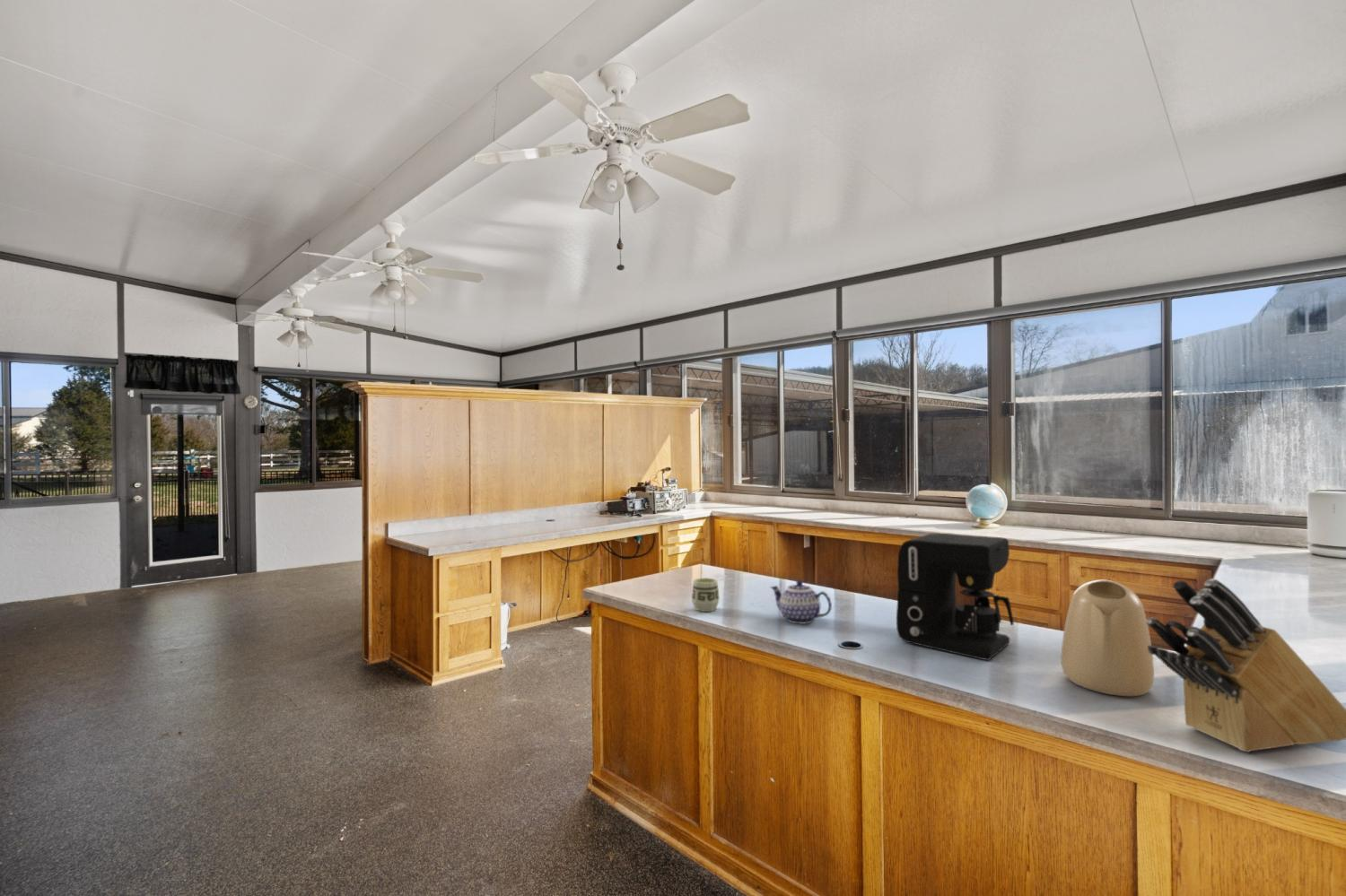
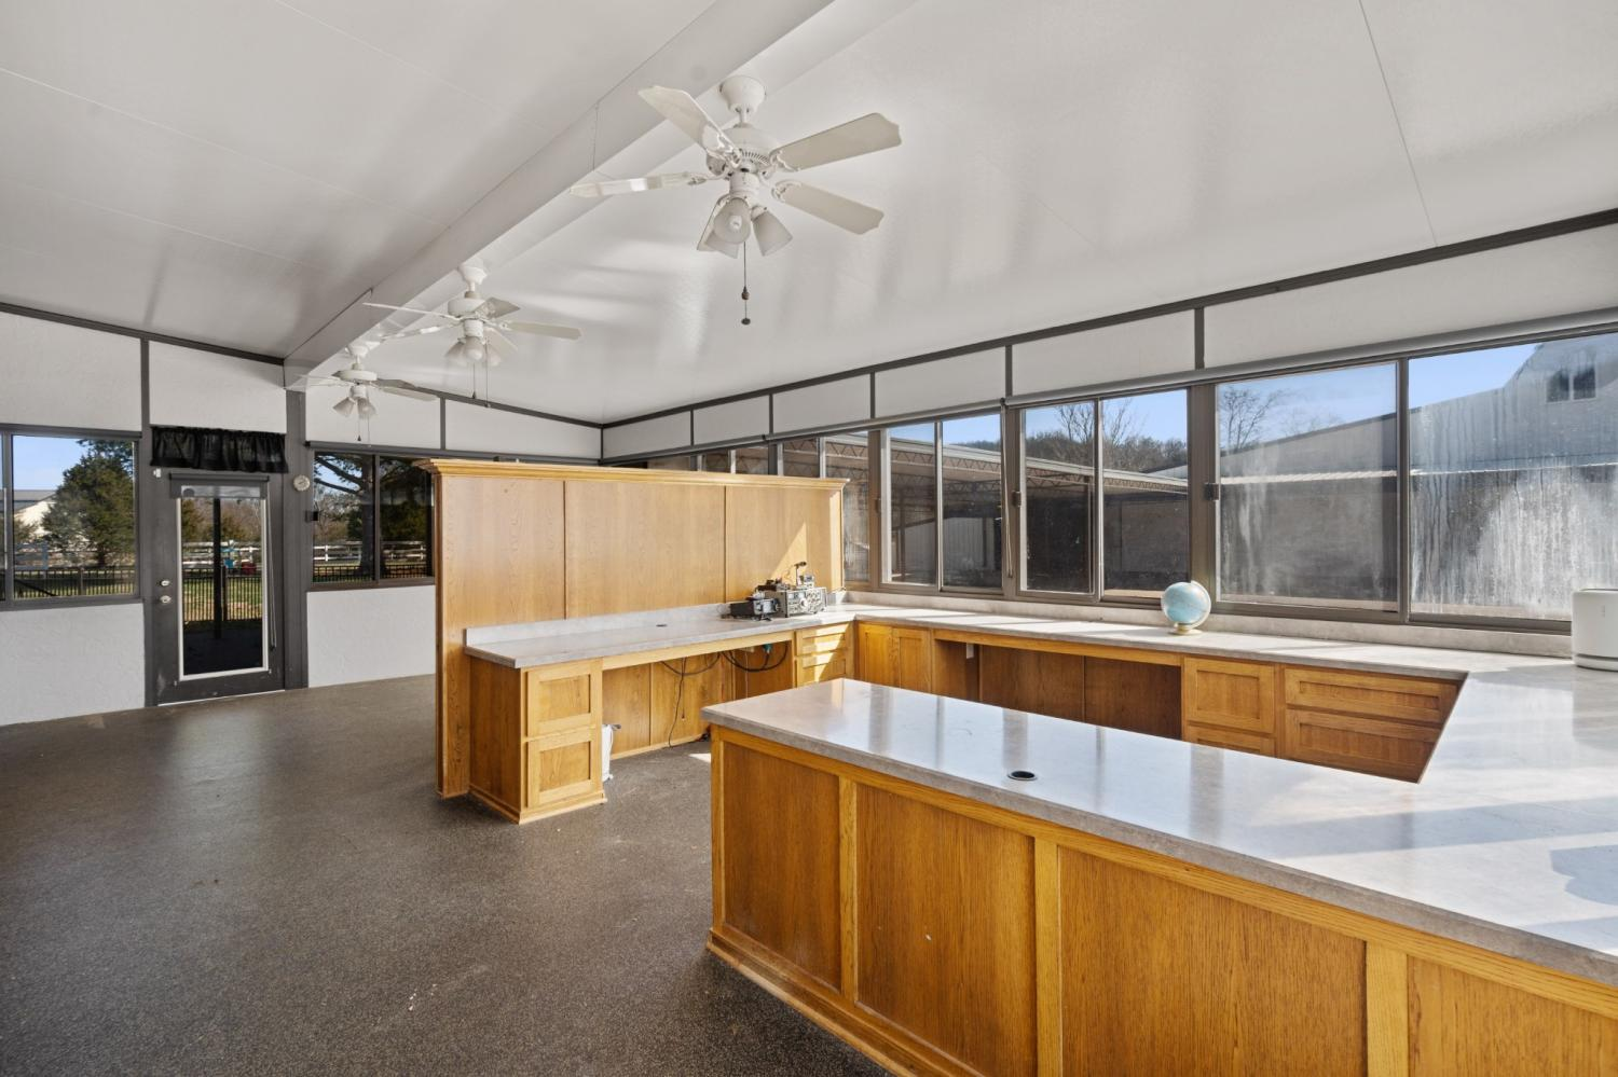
- cup [691,577,721,613]
- teapot [769,579,833,625]
- kettle [1060,579,1155,697]
- knife block [1146,578,1346,752]
- coffee maker [896,533,1015,661]
